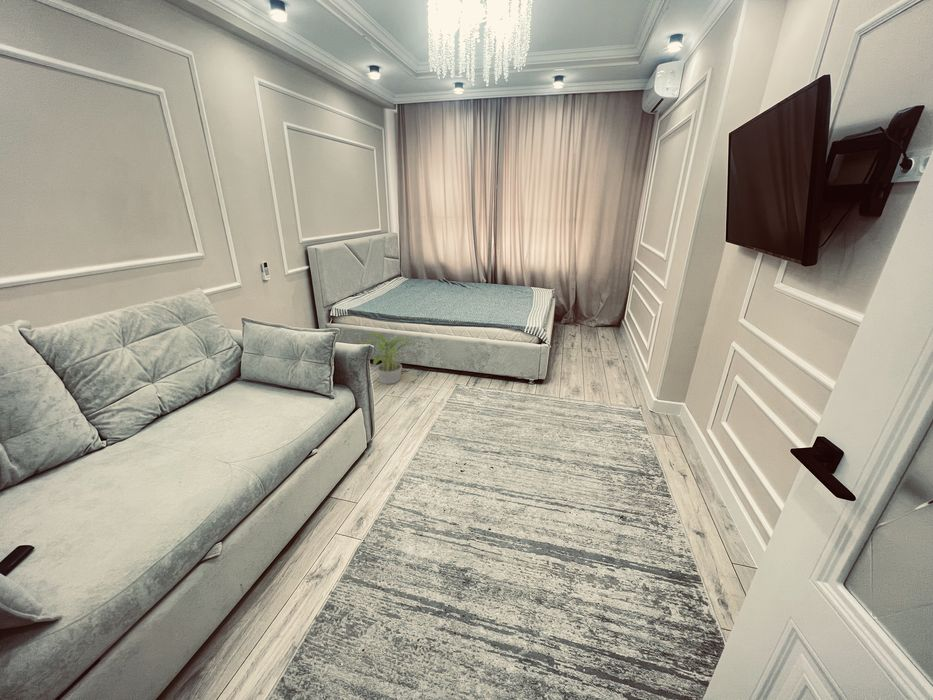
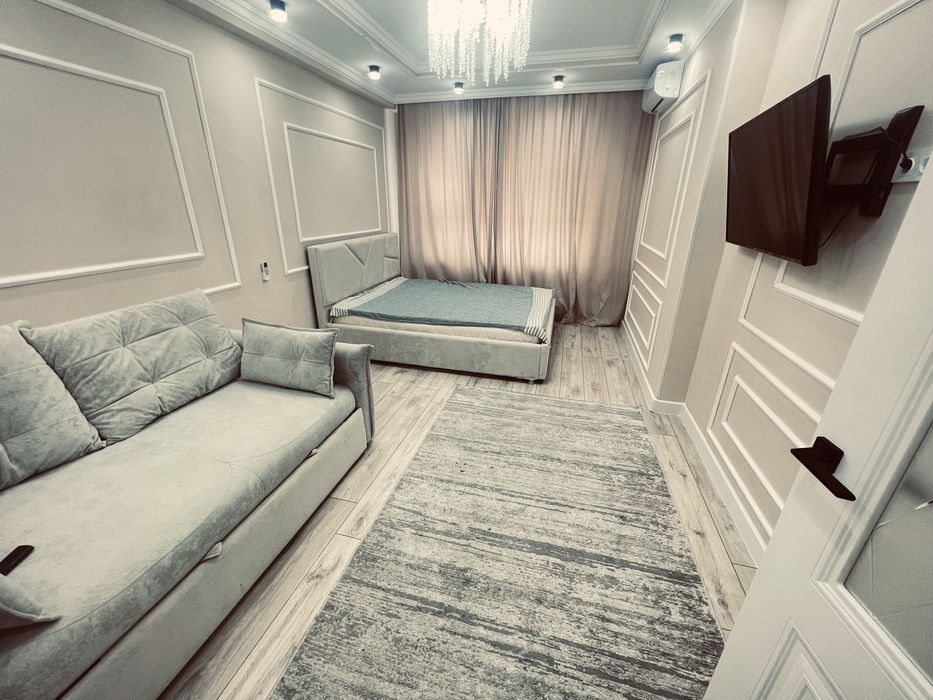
- potted plant [360,332,419,385]
